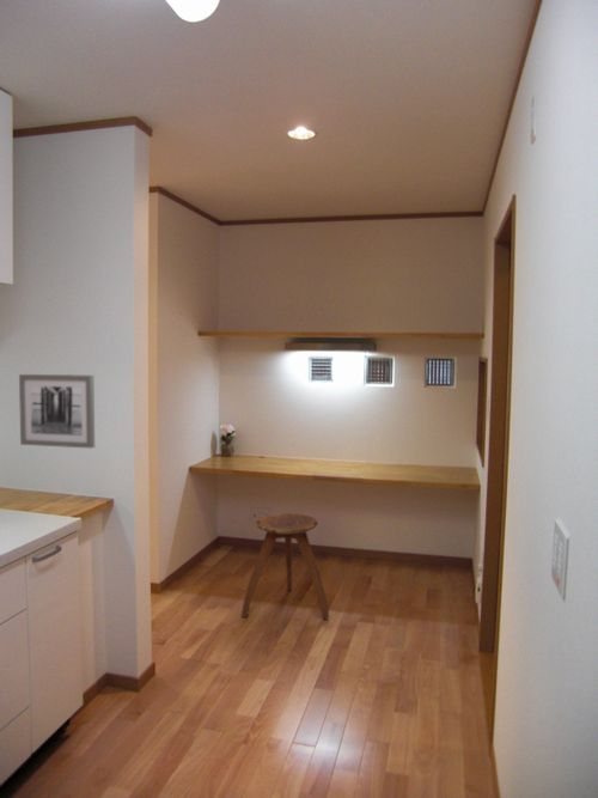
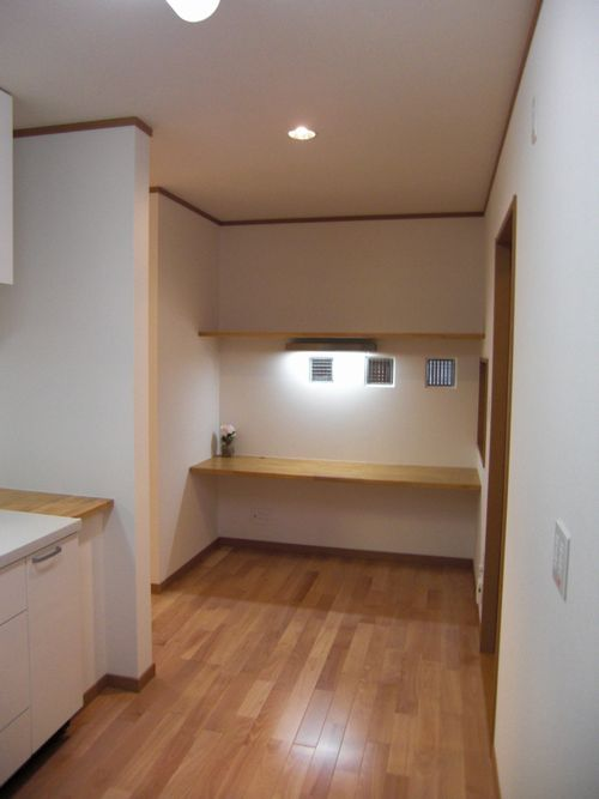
- wall art [18,373,96,450]
- stool [240,512,330,620]
